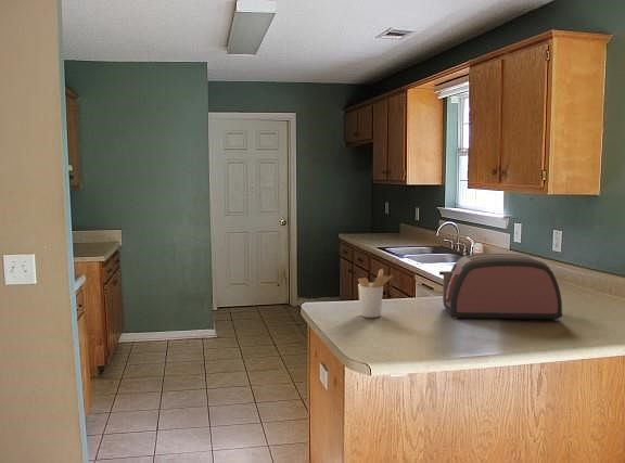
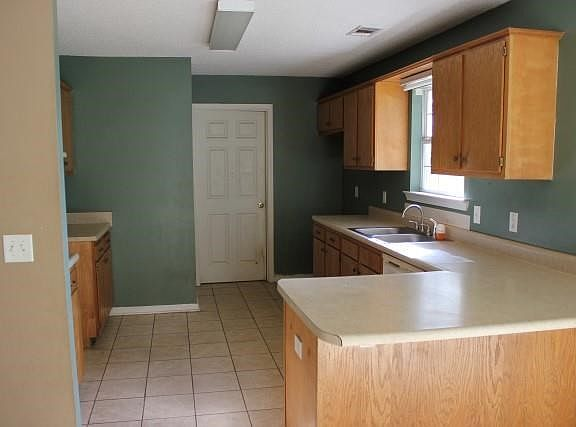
- toaster [438,253,563,322]
- utensil holder [357,268,394,319]
